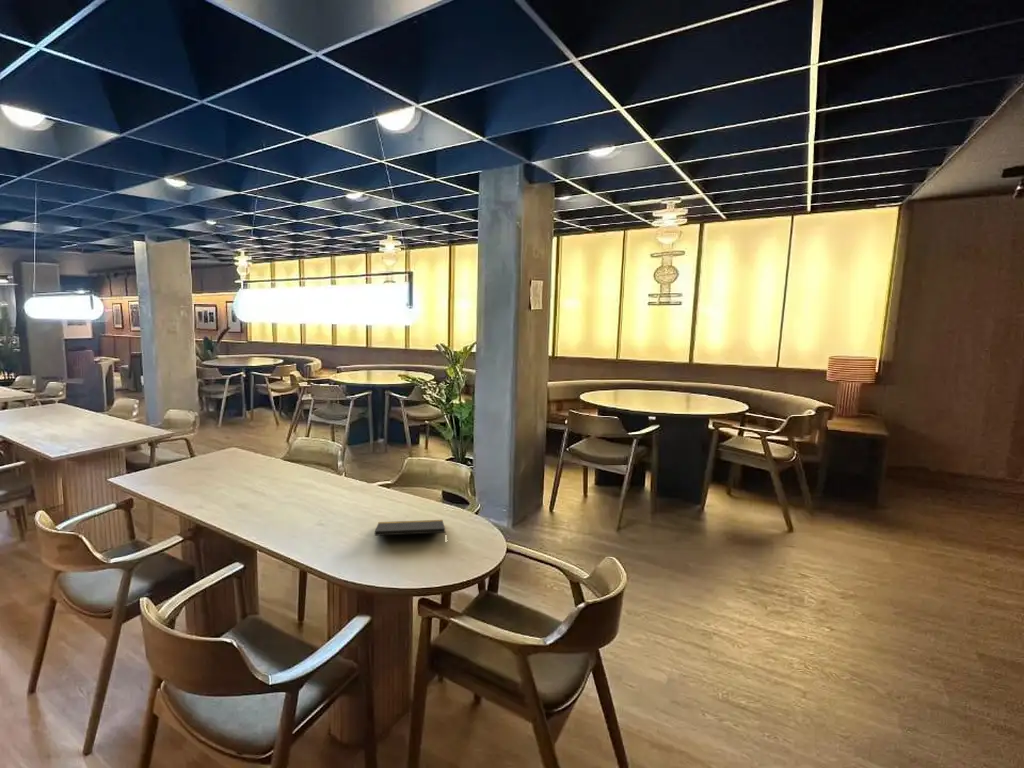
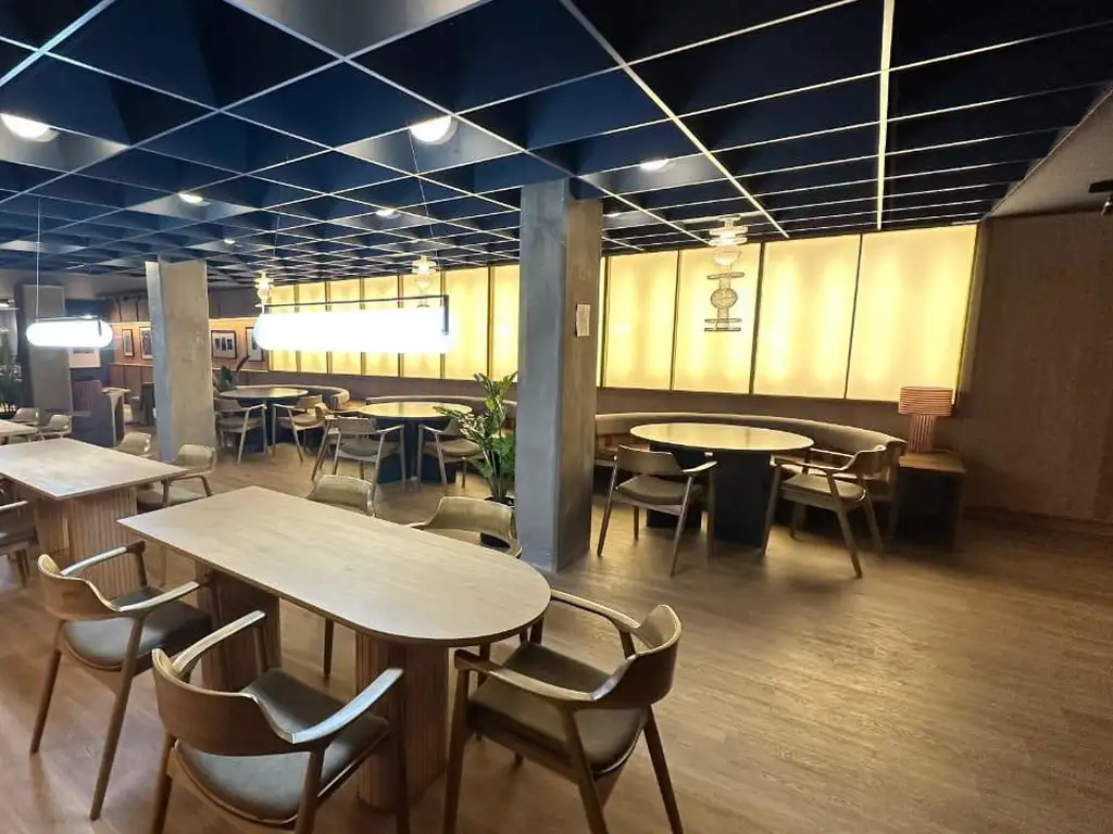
- notepad [374,519,447,537]
